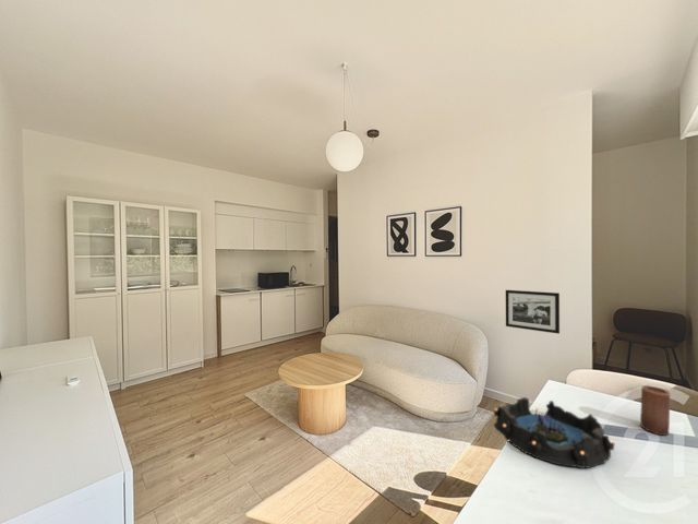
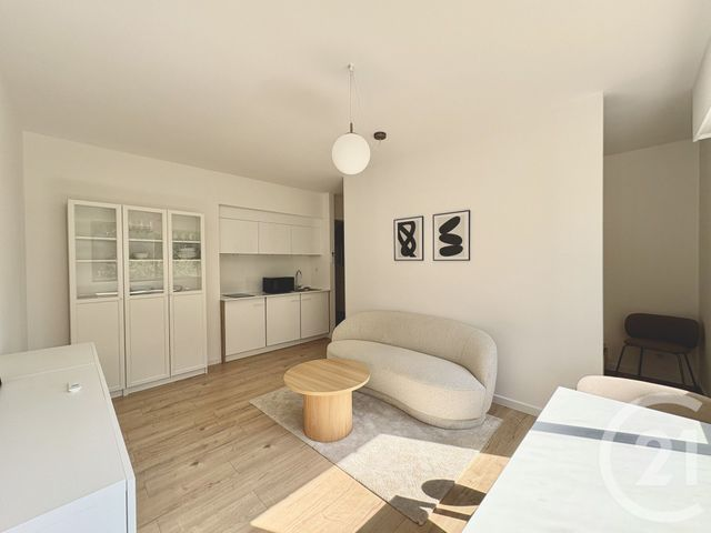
- decorative bowl [493,396,615,469]
- picture frame [505,289,561,335]
- candle [639,384,671,437]
